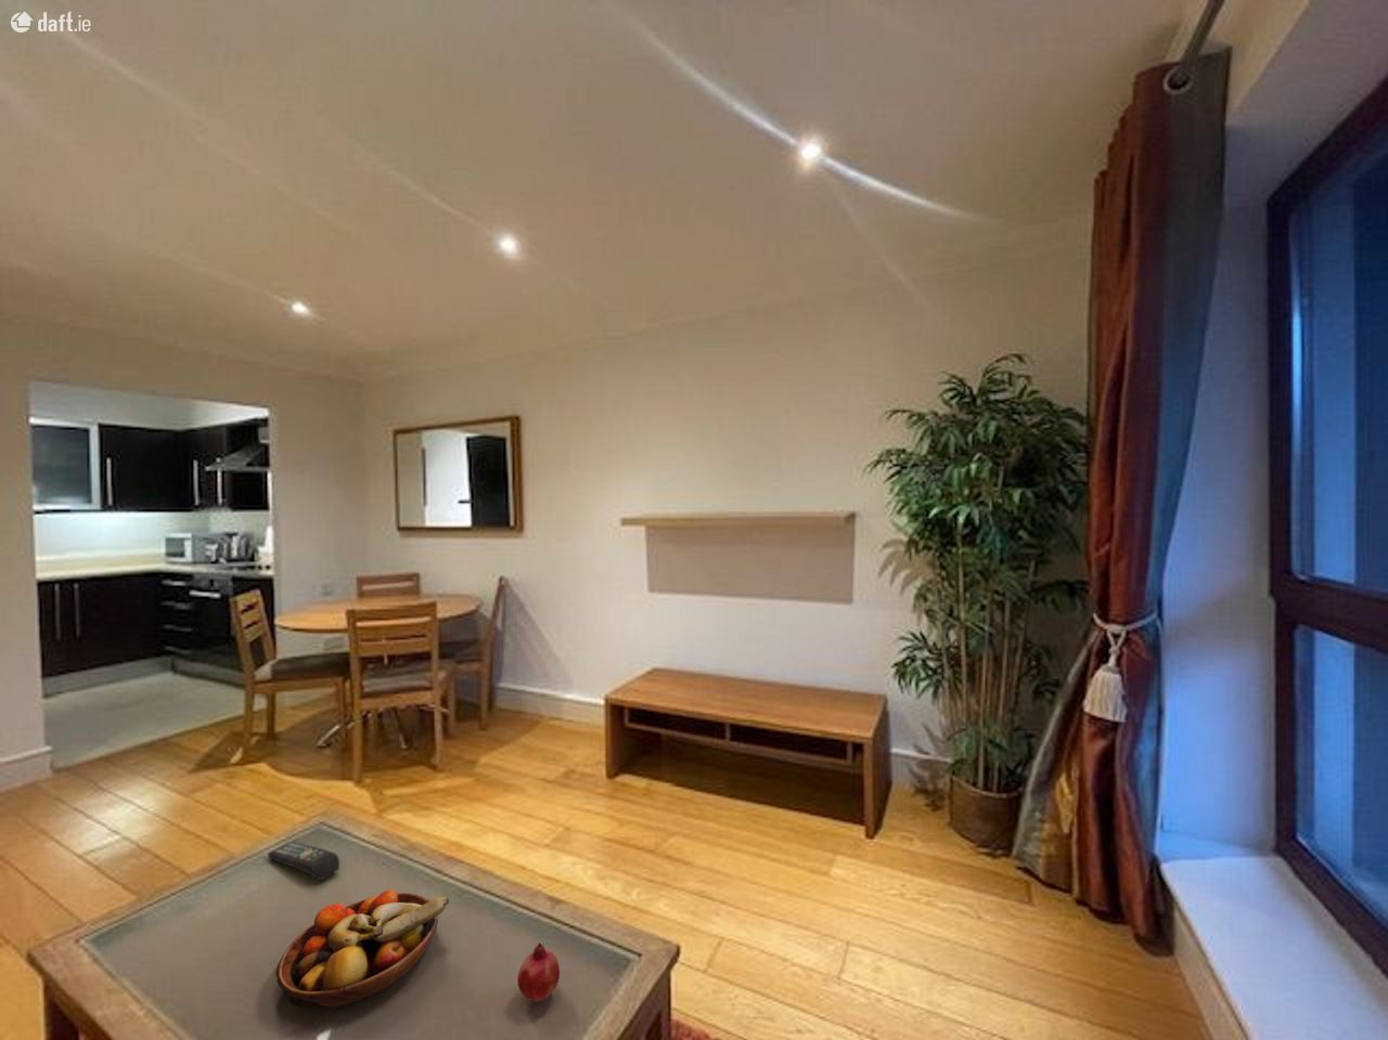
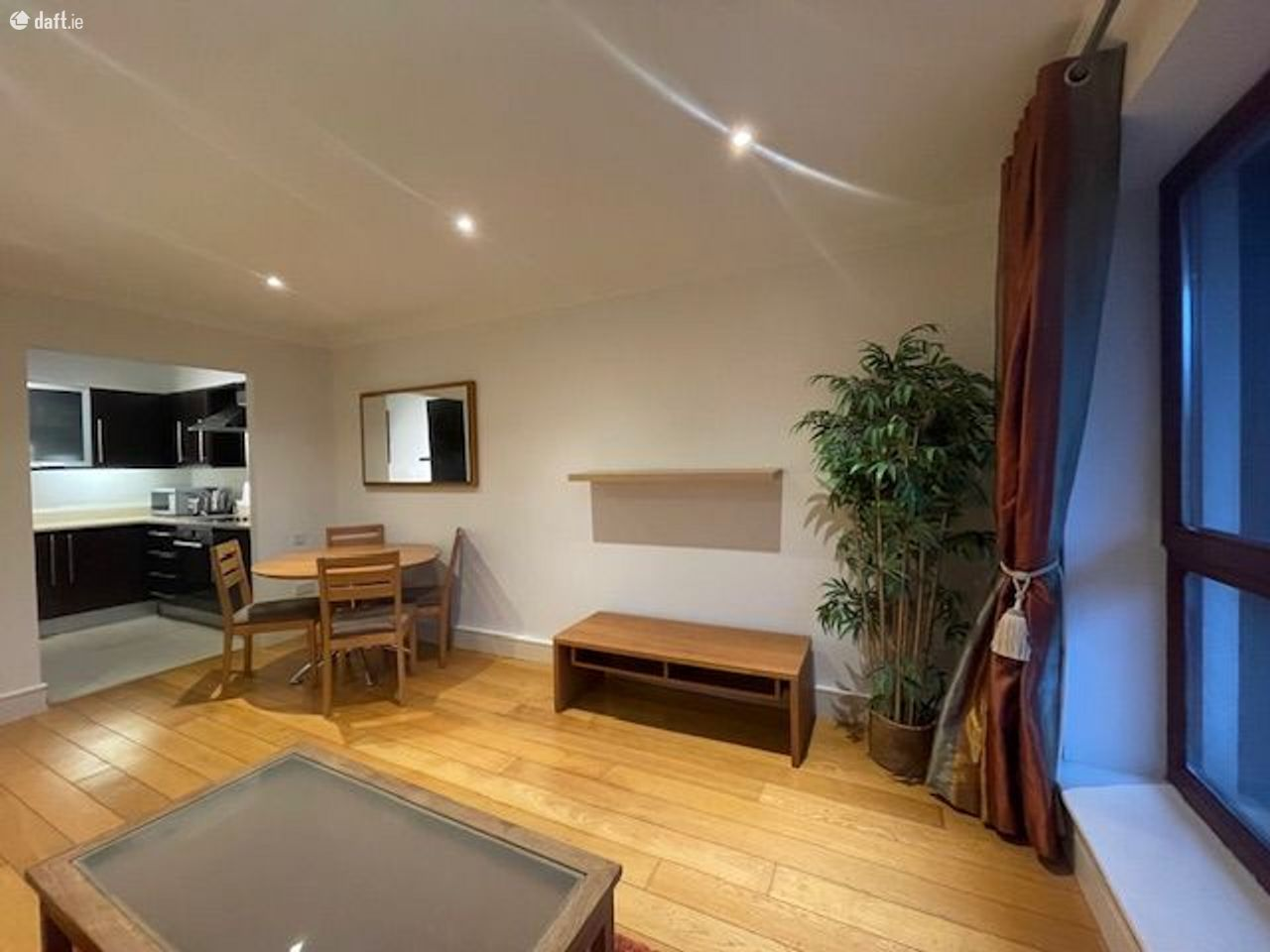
- fruit bowl [274,888,450,1009]
- fruit [516,942,561,1003]
- remote control [267,841,341,881]
